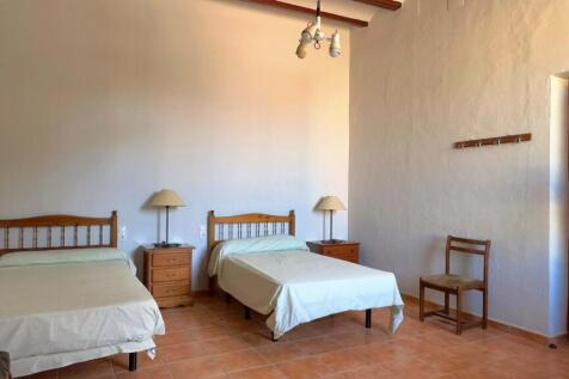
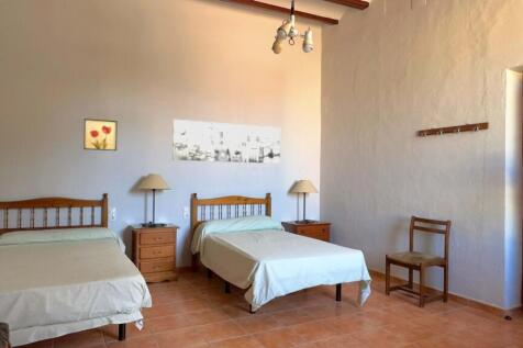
+ wall art [171,119,281,165]
+ wall art [82,117,119,151]
